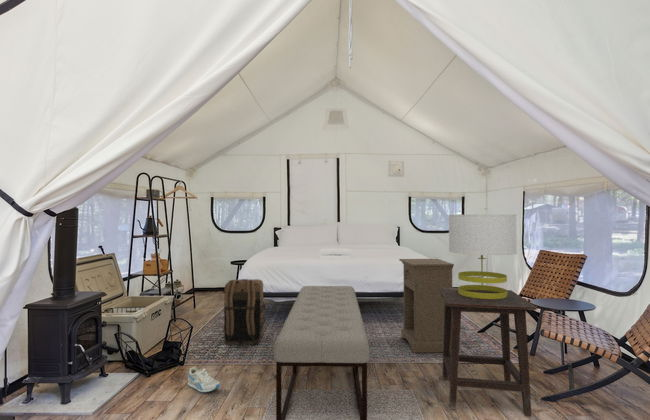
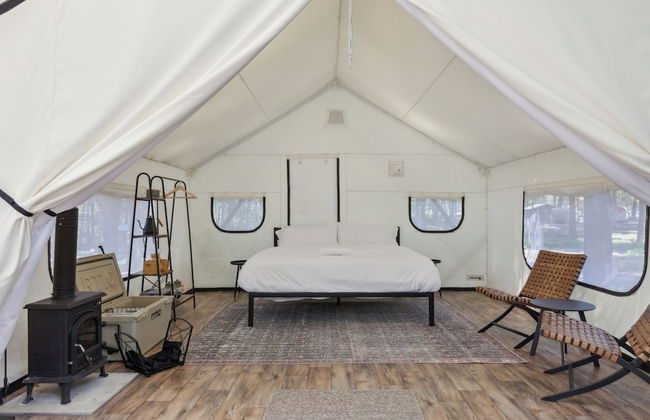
- bench [273,285,371,420]
- sneaker [187,366,221,393]
- side table [439,287,538,418]
- nightstand [398,258,455,354]
- backpack [223,278,266,347]
- table lamp [448,214,518,299]
